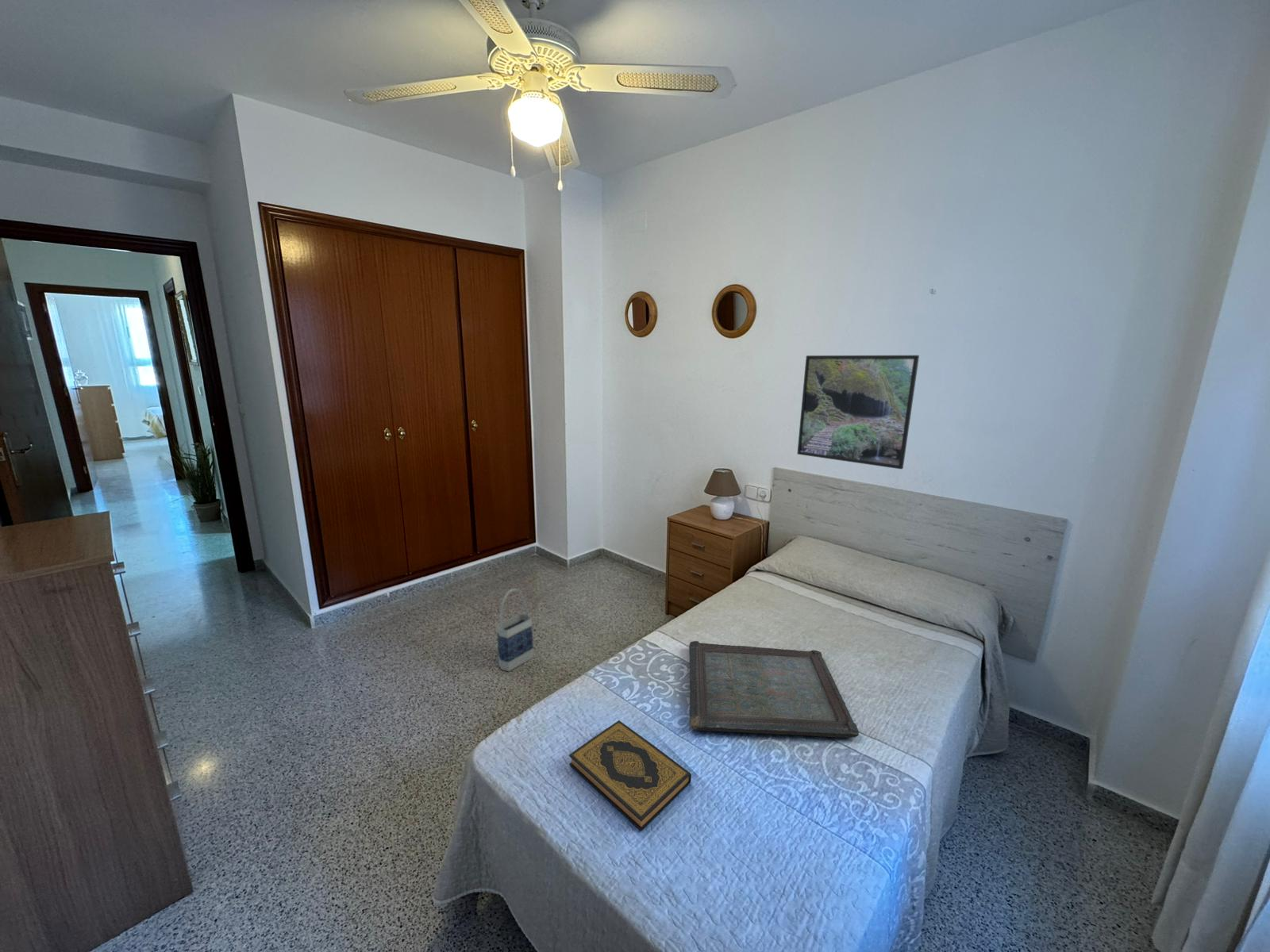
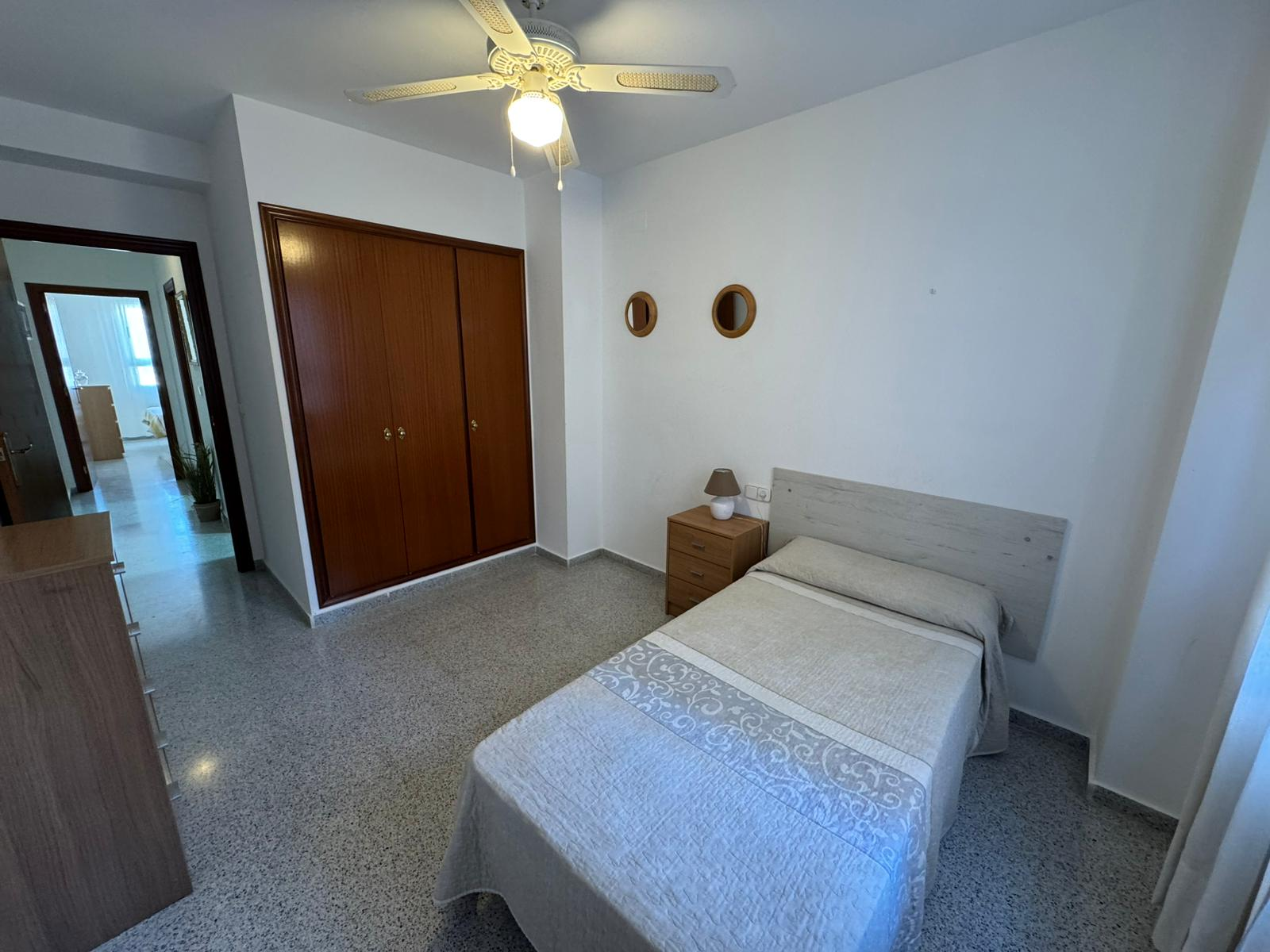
- bag [496,588,534,672]
- serving tray [688,640,860,739]
- hardback book [568,720,692,832]
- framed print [796,355,920,470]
